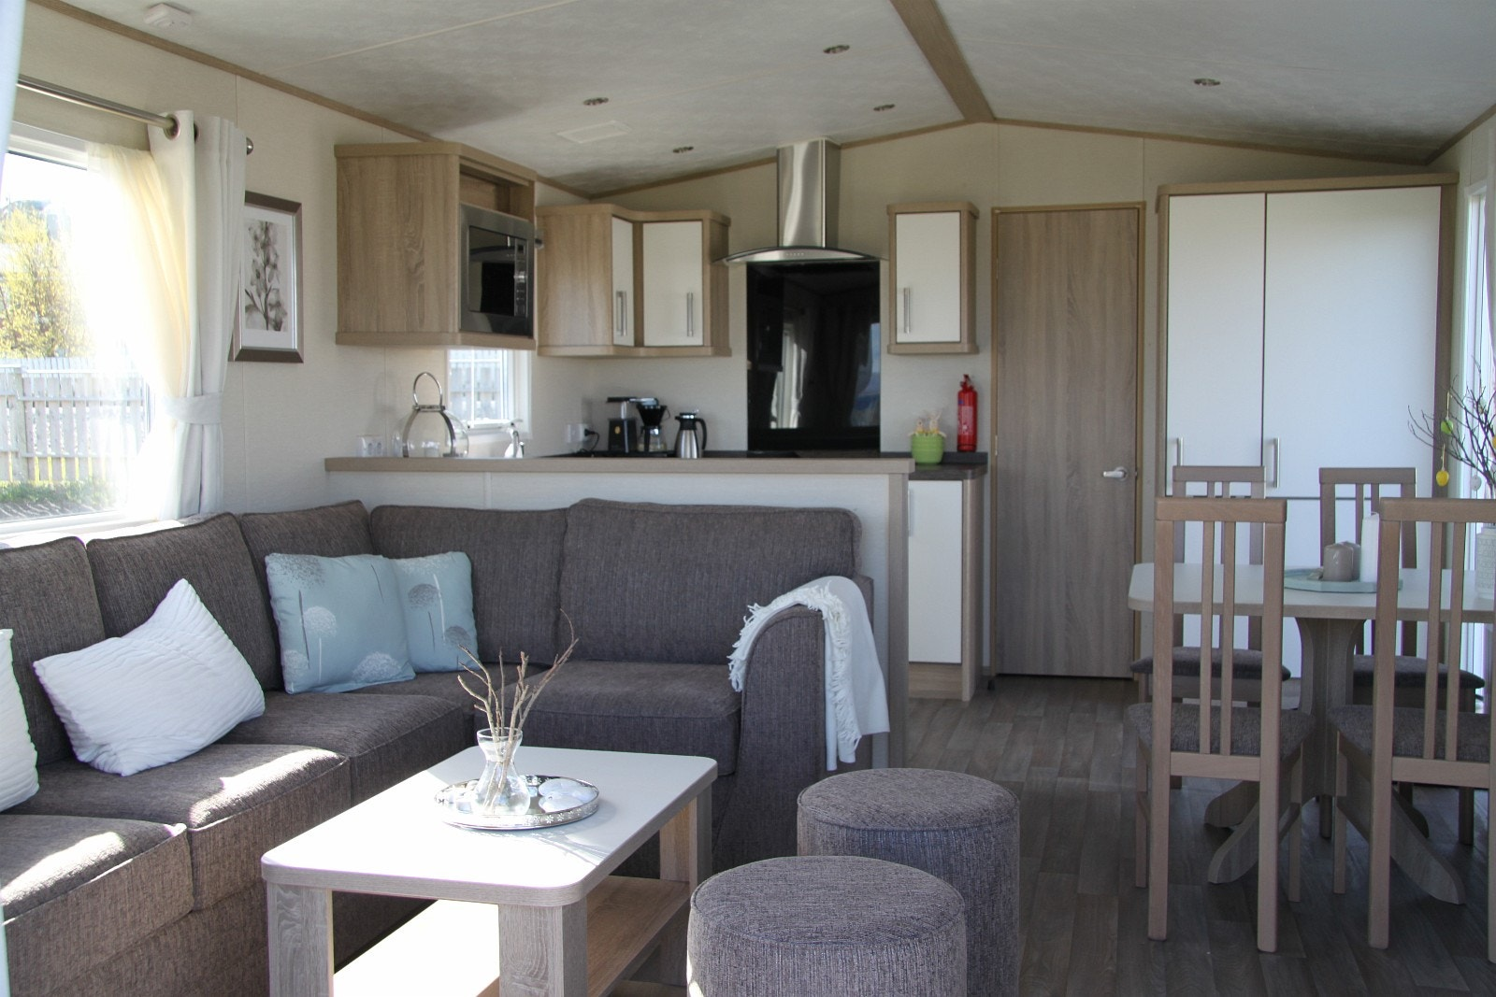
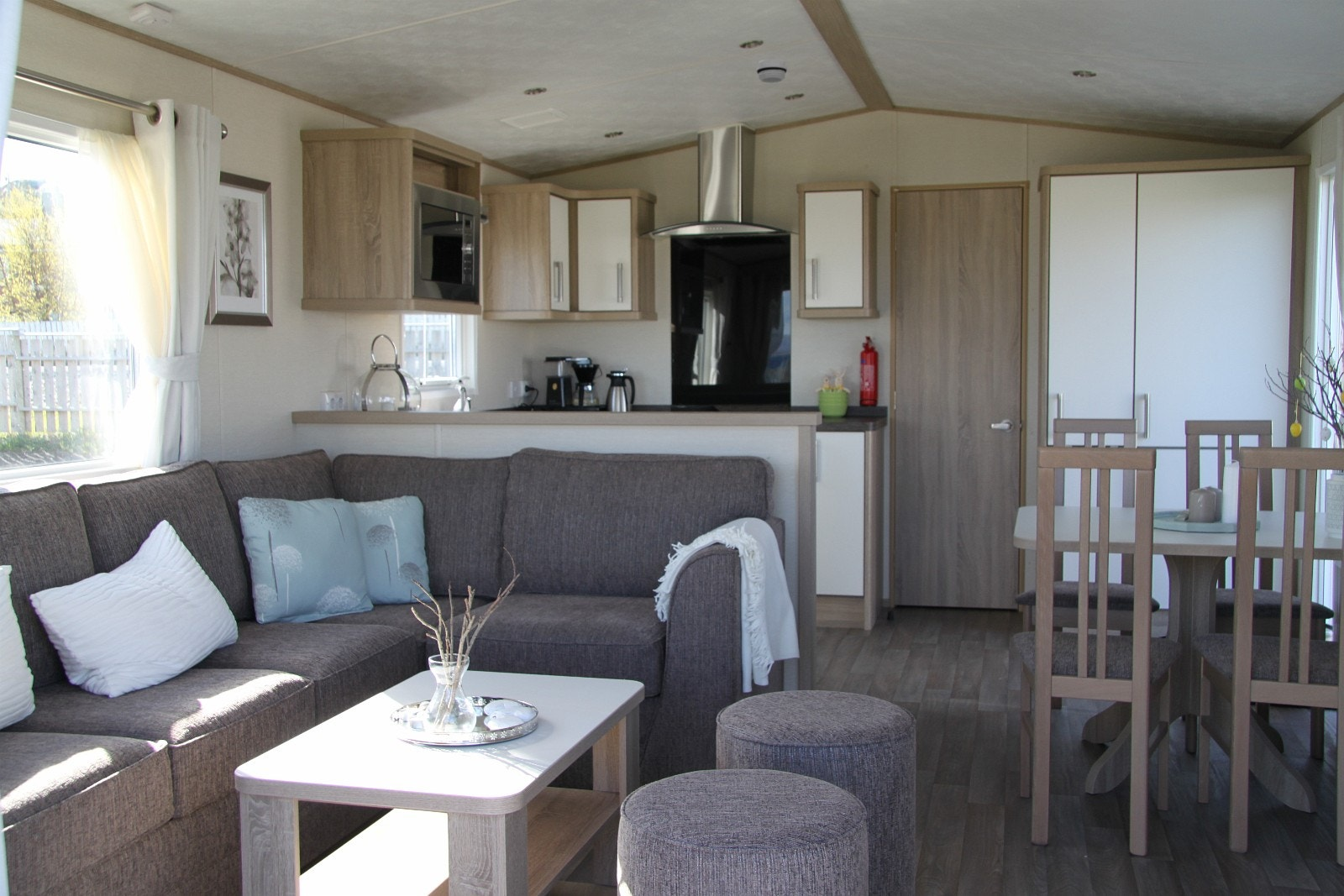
+ smoke detector [756,58,788,84]
